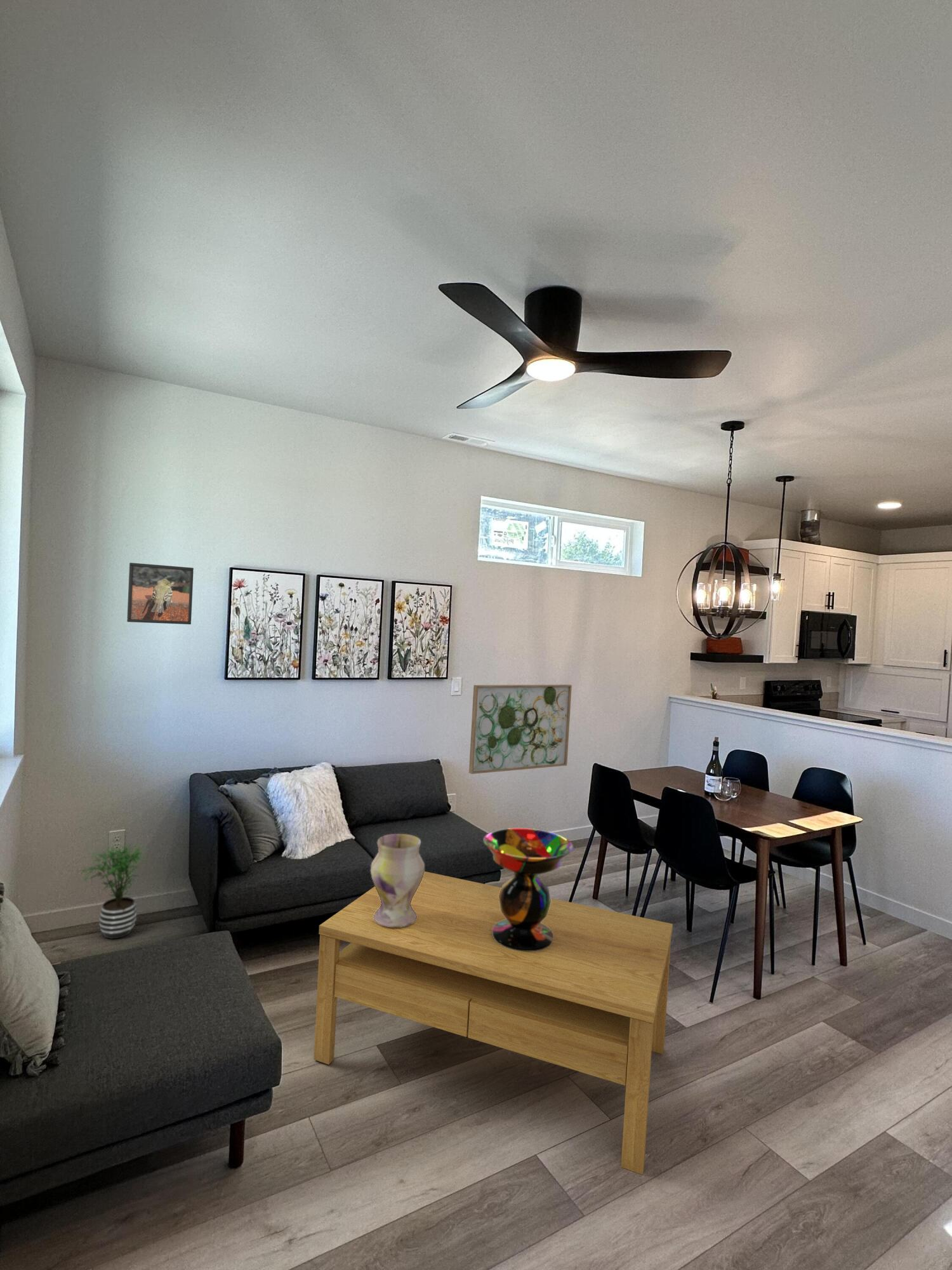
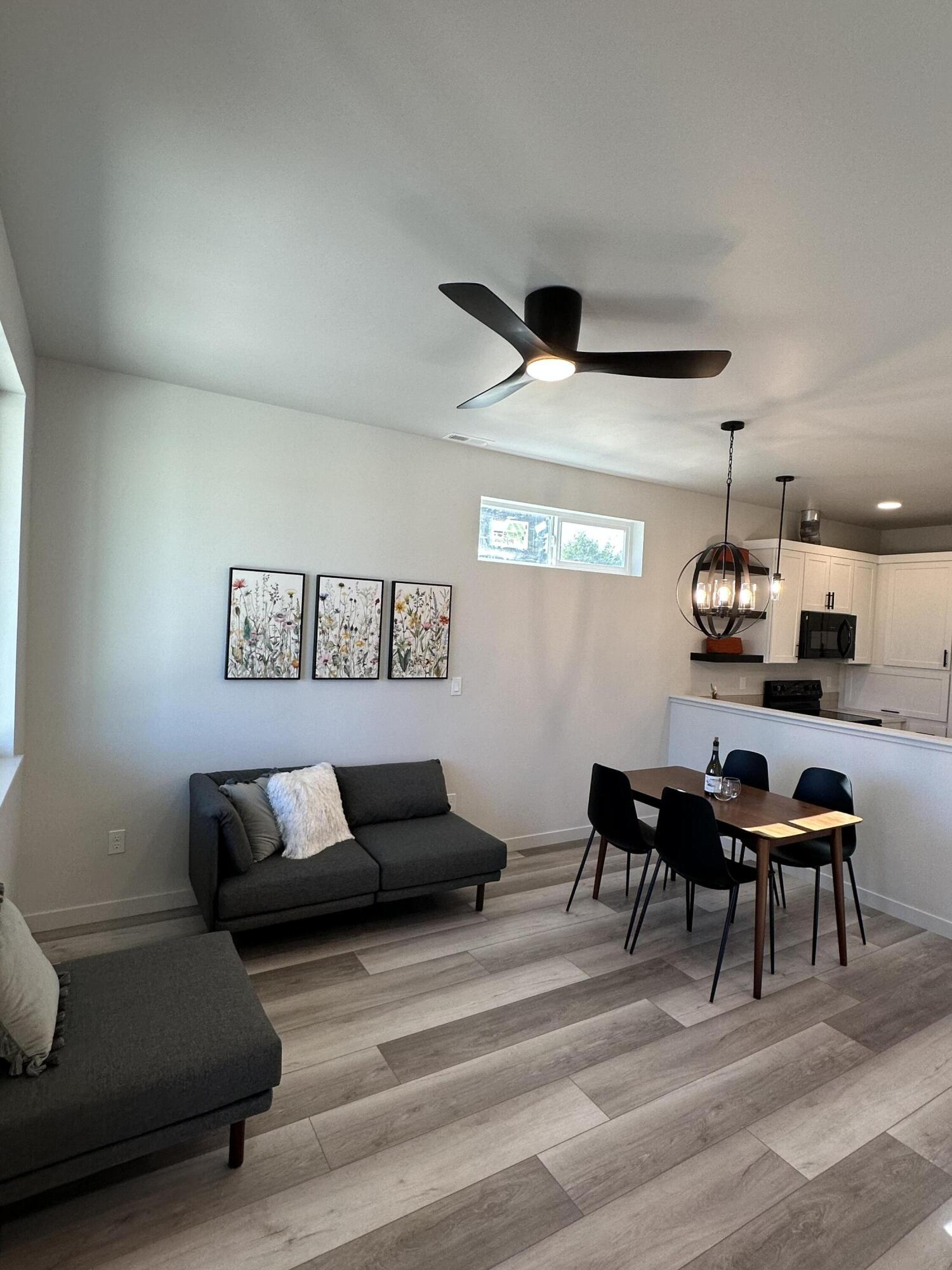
- vase [370,833,425,927]
- coffee table [313,871,673,1175]
- potted plant [81,841,150,939]
- decorative bowl [482,827,574,951]
- wall art [468,684,572,775]
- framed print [126,562,194,625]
